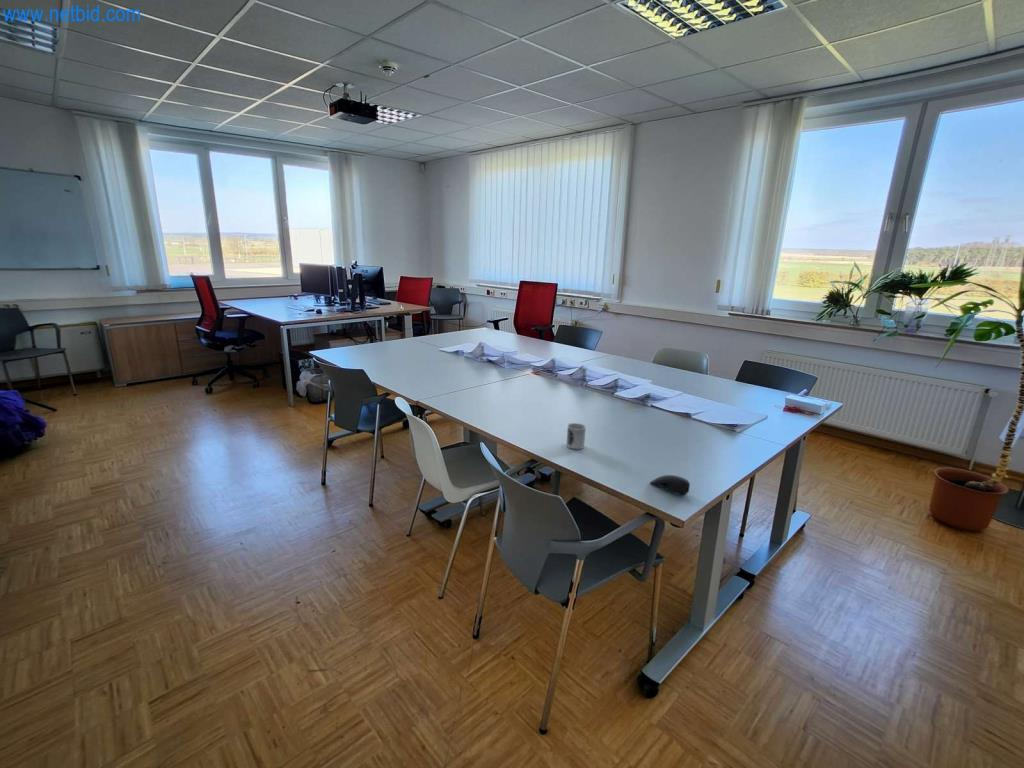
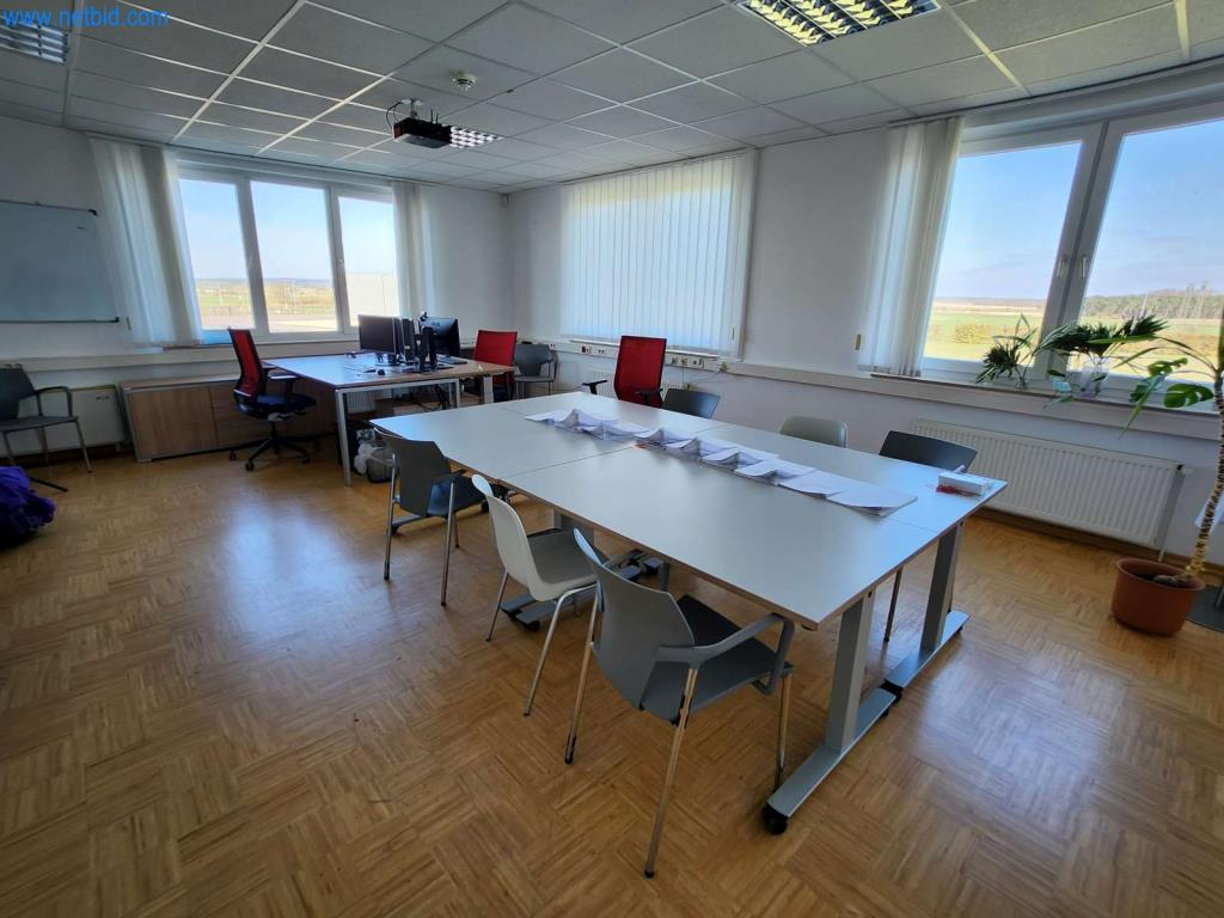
- computer mouse [649,474,691,496]
- cup [566,422,587,450]
